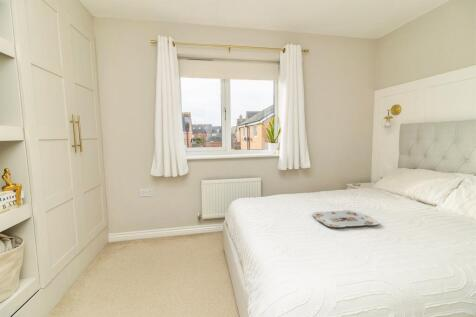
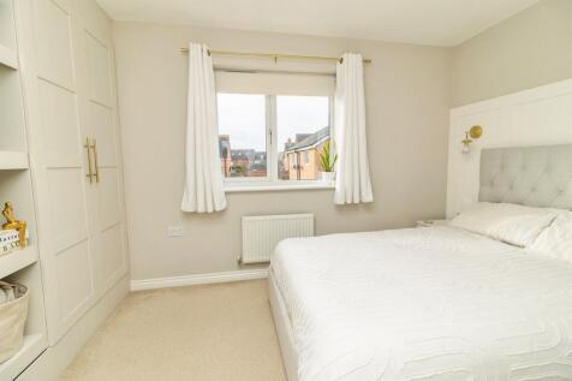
- serving tray [311,209,380,228]
